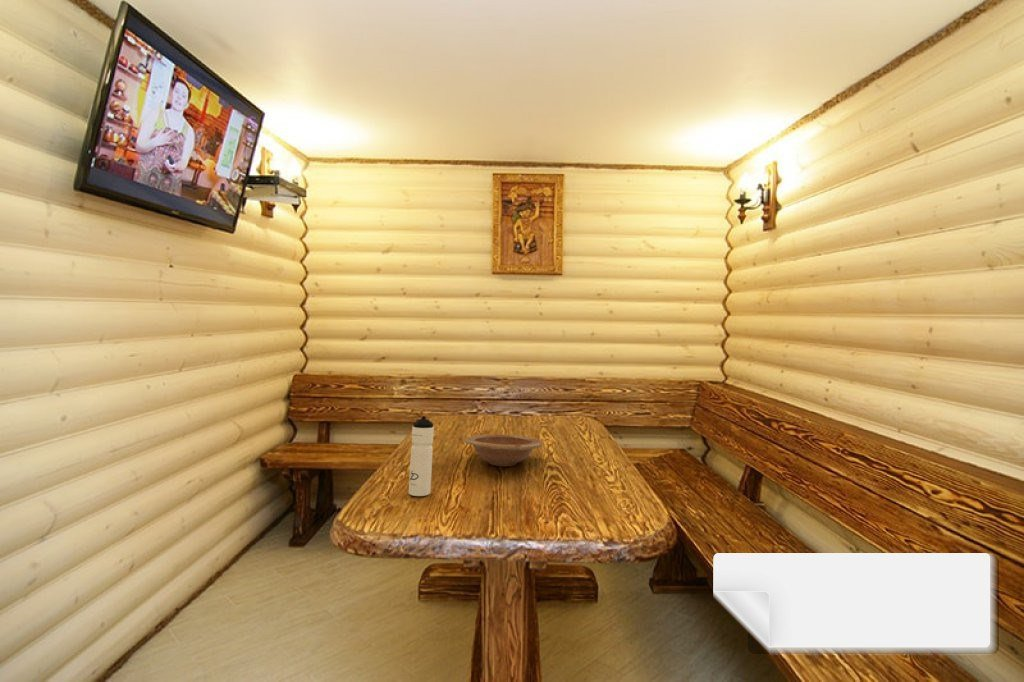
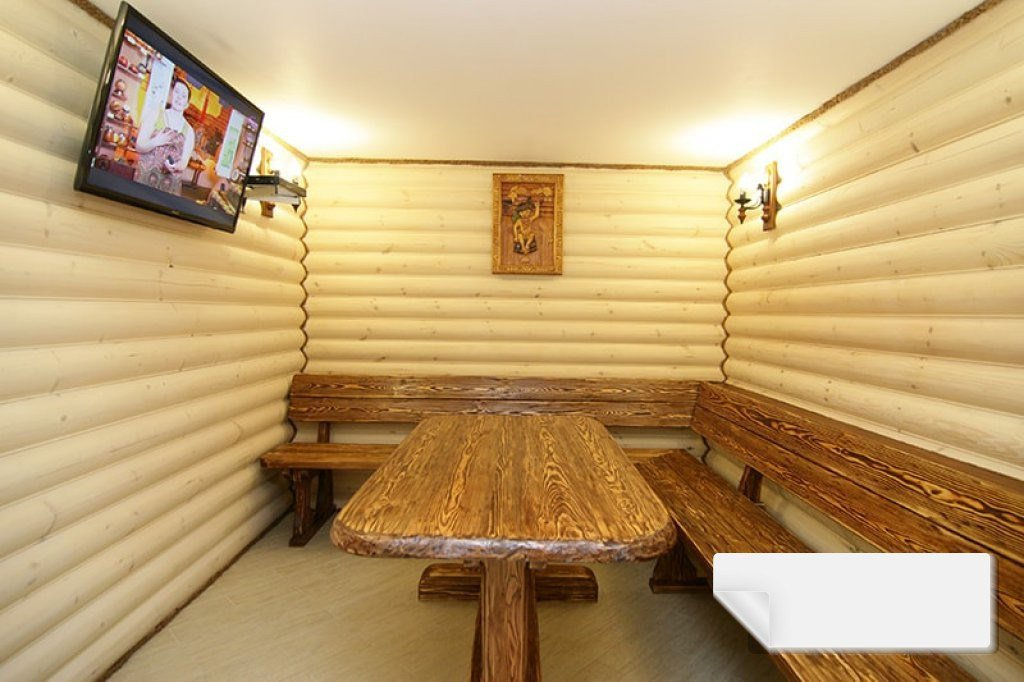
- wooden bowl [464,434,543,467]
- water bottle [408,415,435,497]
